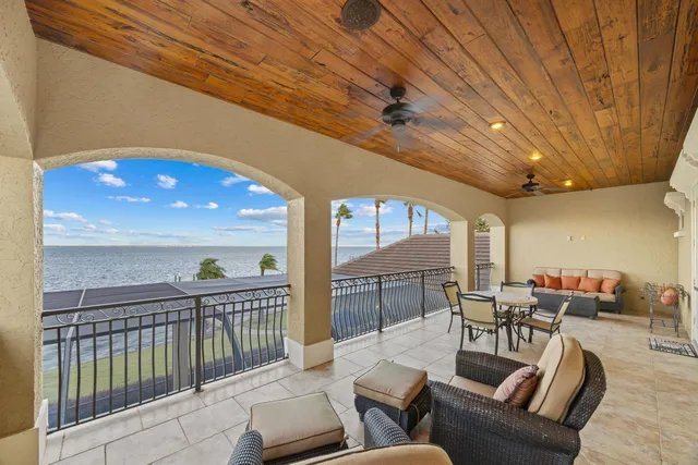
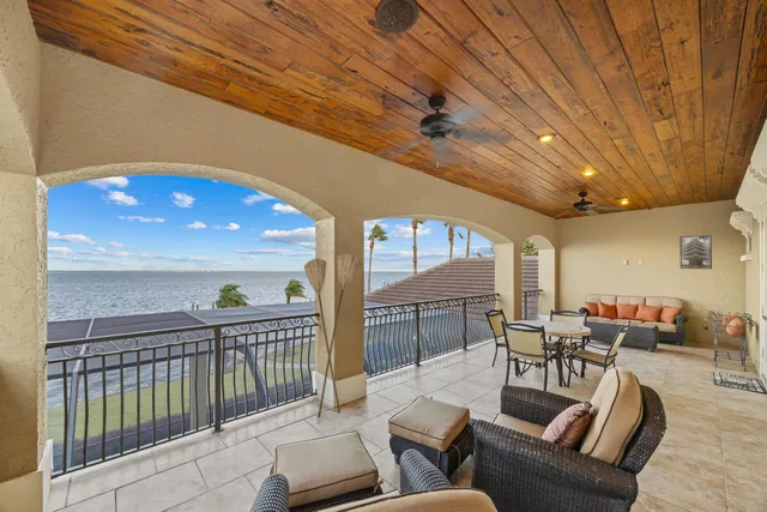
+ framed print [678,234,713,270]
+ floor lamp [303,254,363,418]
